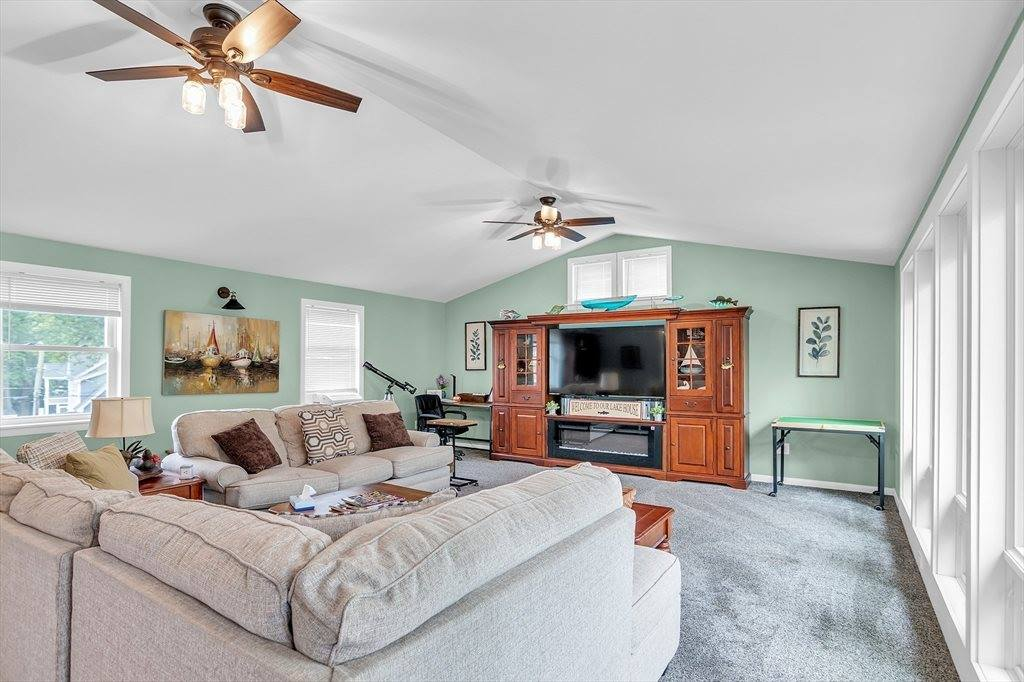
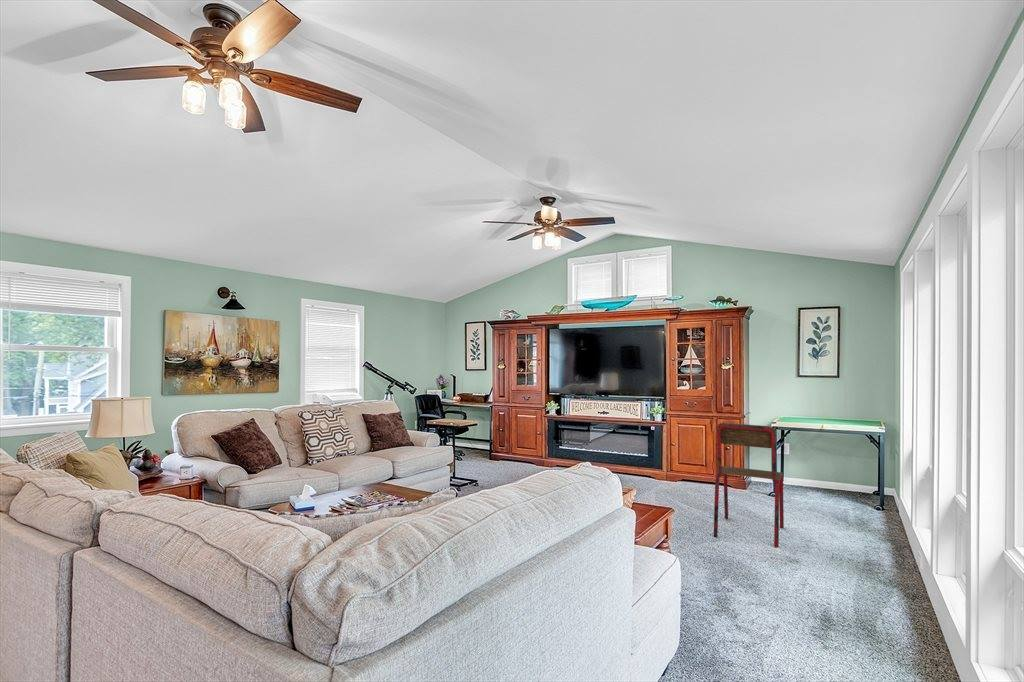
+ chair [713,422,785,548]
